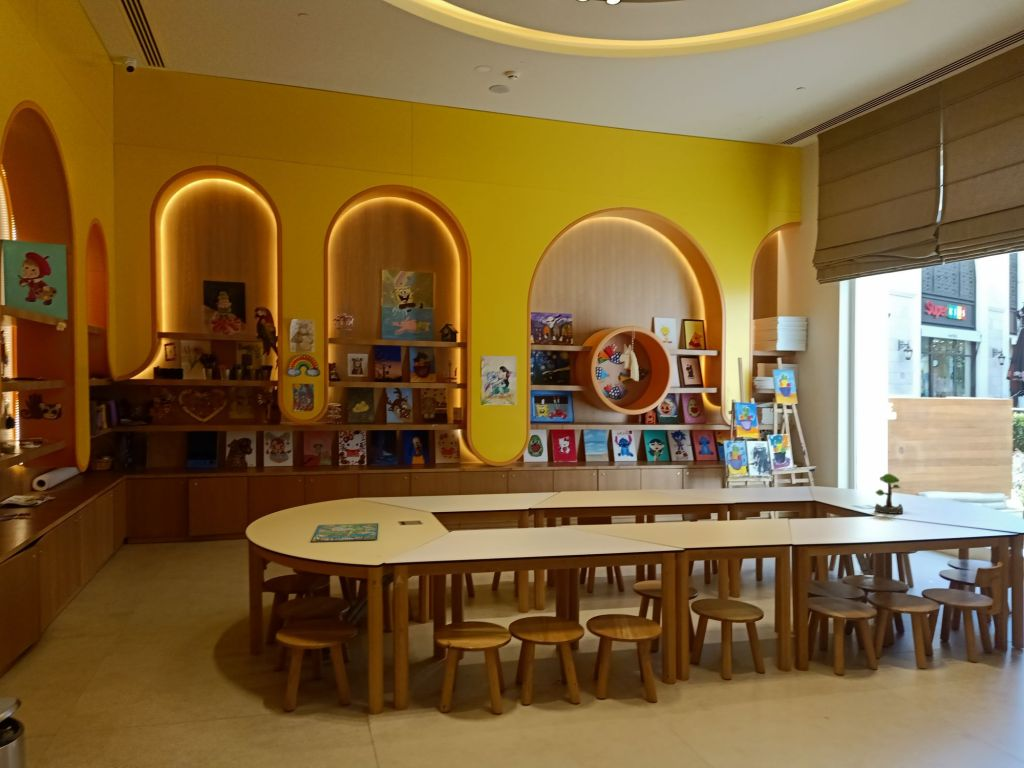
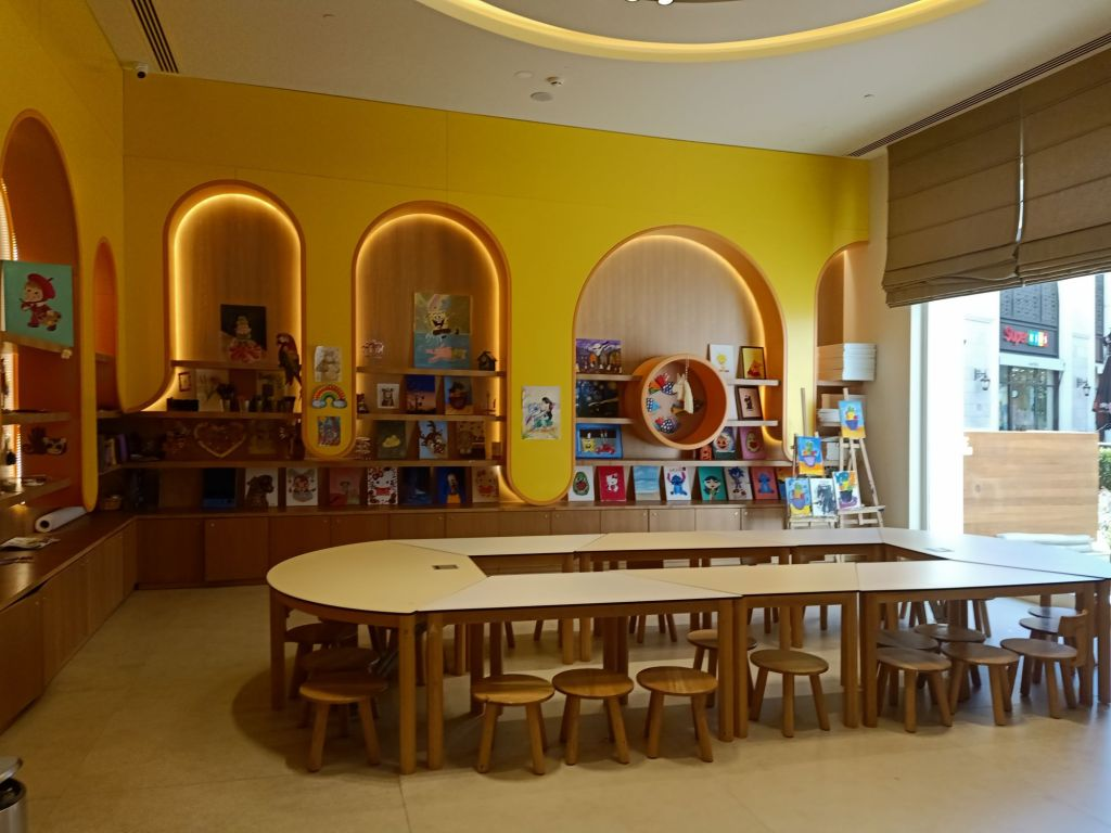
- board game [310,522,379,543]
- plant [874,473,904,515]
